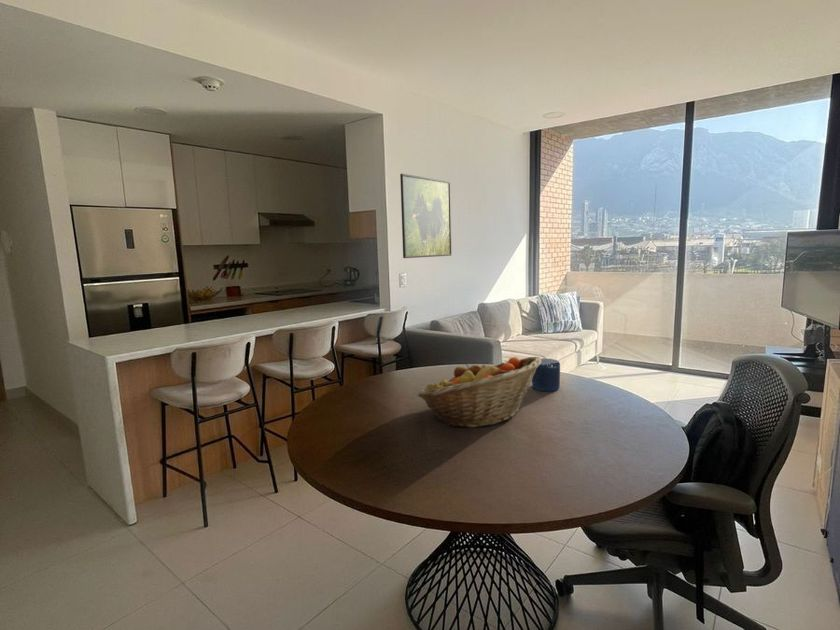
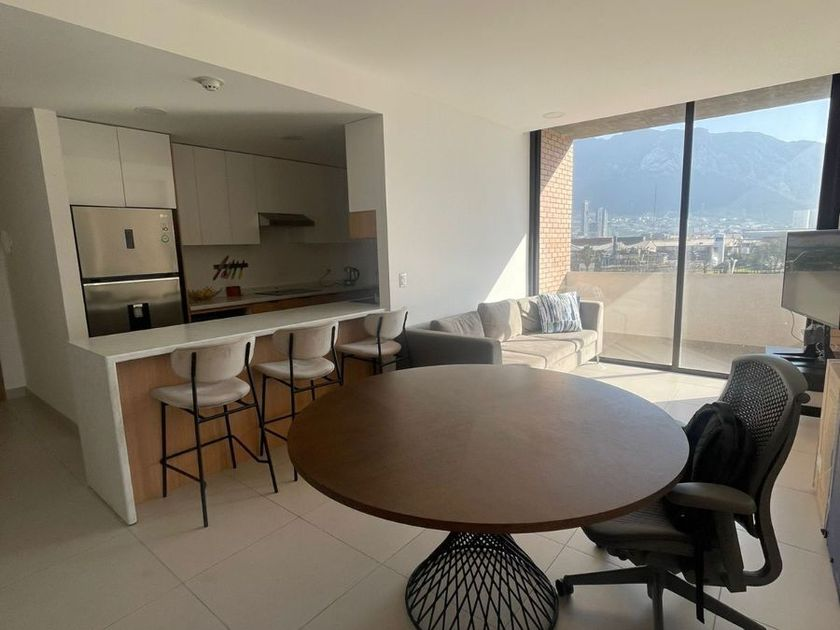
- fruit basket [417,356,541,429]
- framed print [399,173,453,259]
- candle [531,357,561,392]
